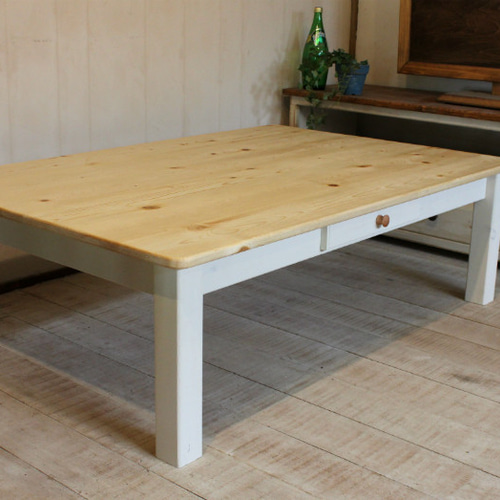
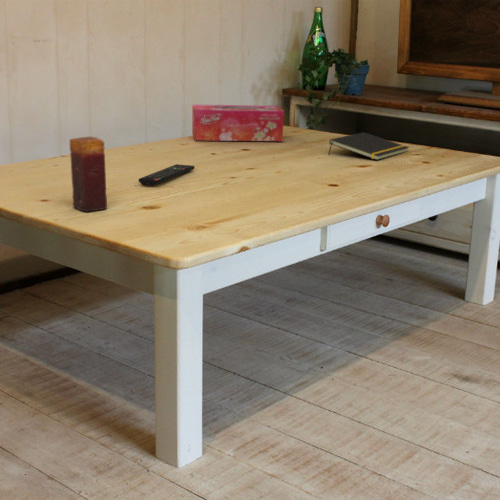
+ candle [69,135,108,213]
+ tissue box [191,104,285,142]
+ remote control [138,163,195,187]
+ notepad [327,131,410,161]
